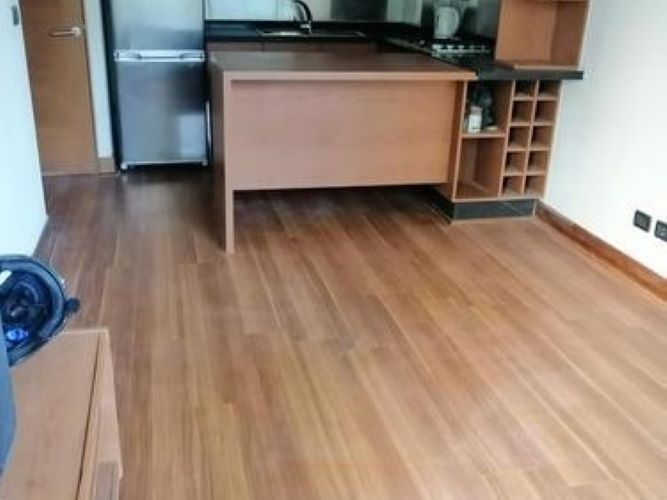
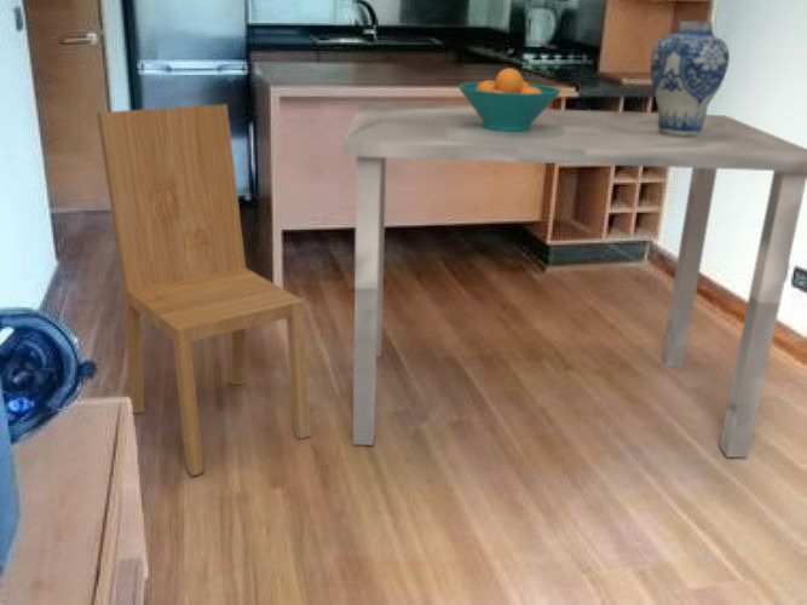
+ vase [649,19,731,137]
+ dining chair [96,103,312,478]
+ fruit bowl [457,67,563,132]
+ dining table [342,102,807,459]
